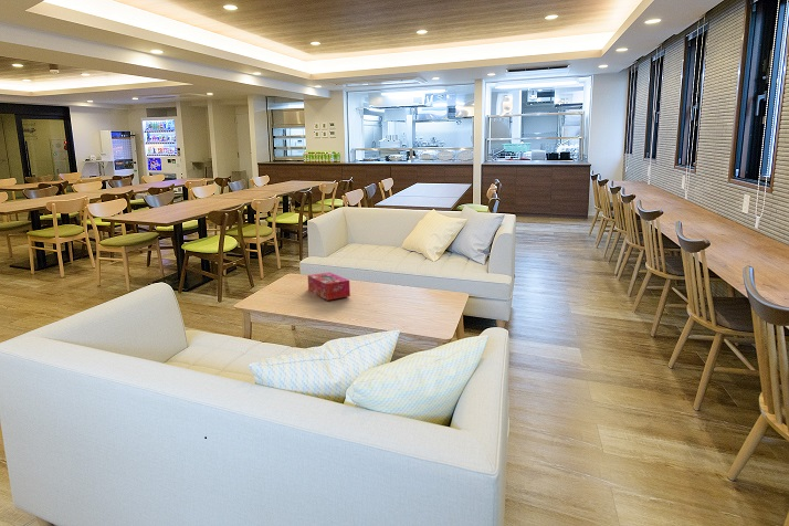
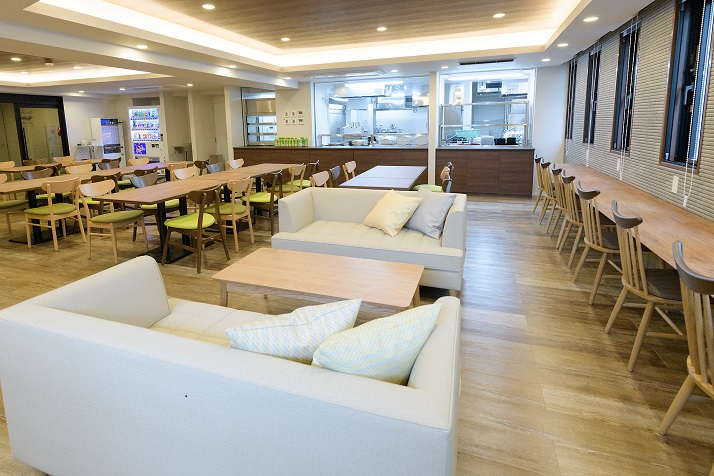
- tissue box [306,271,351,302]
